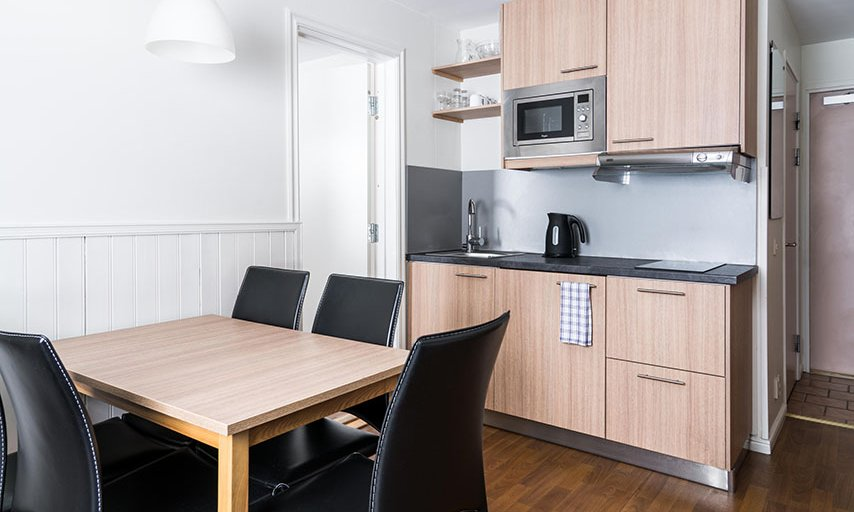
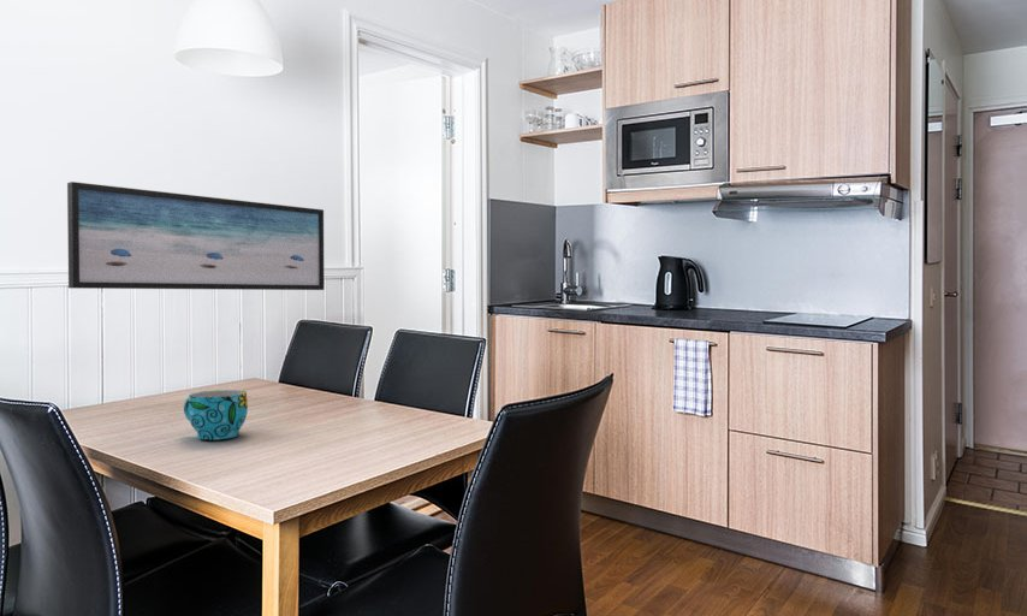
+ wall art [66,180,325,291]
+ cup [183,389,249,440]
